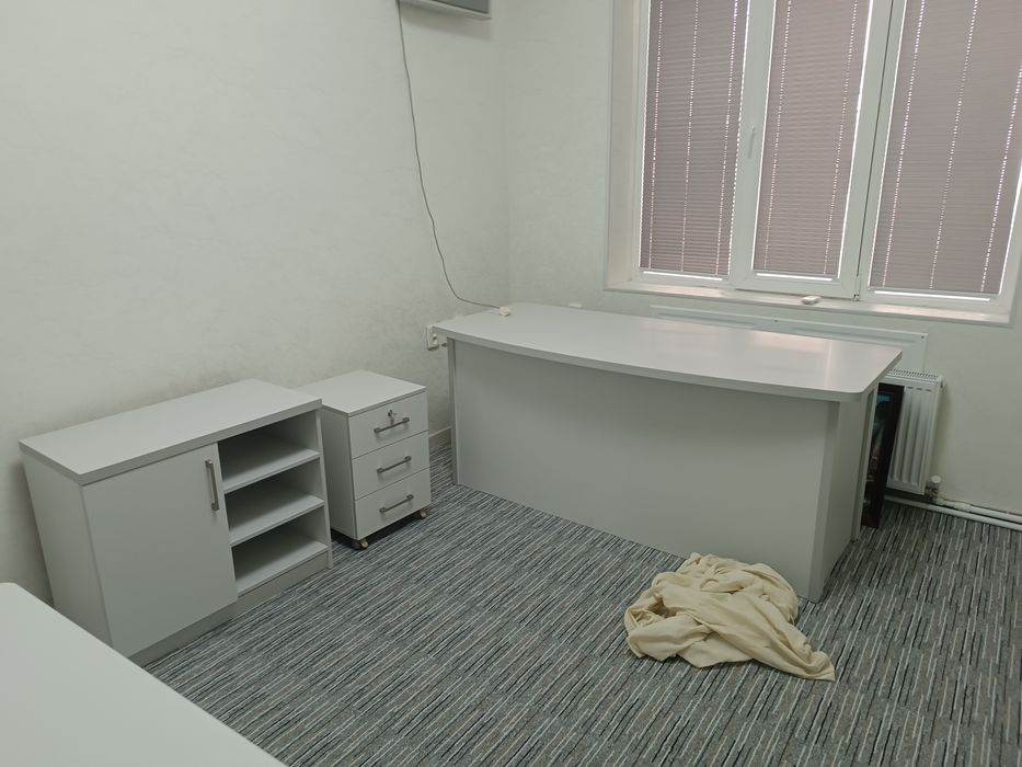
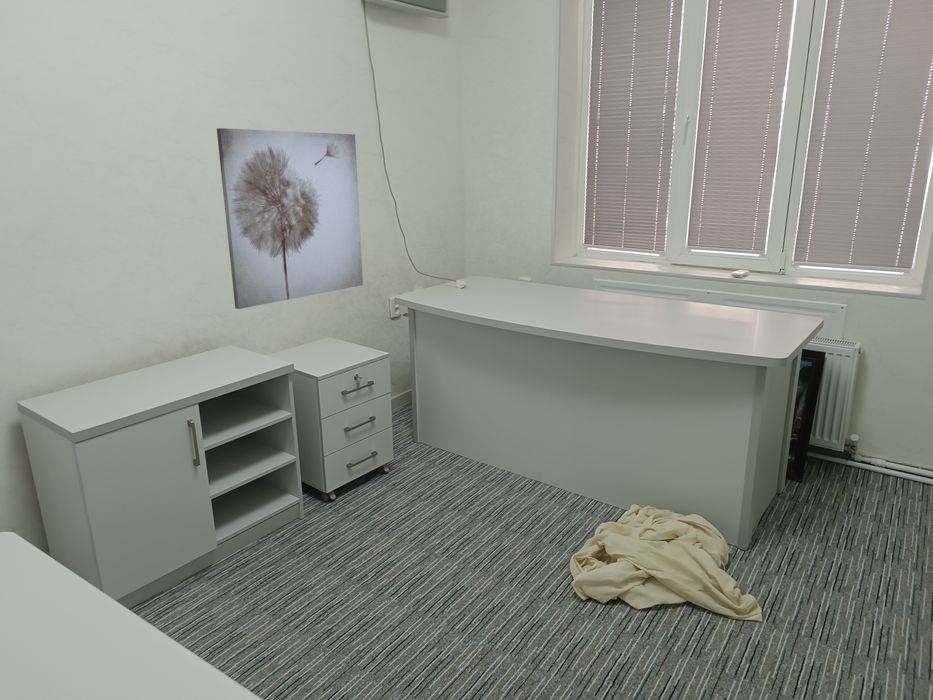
+ wall art [216,127,364,310]
